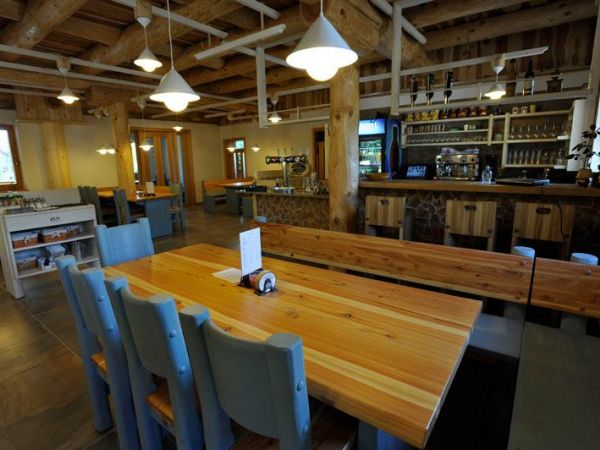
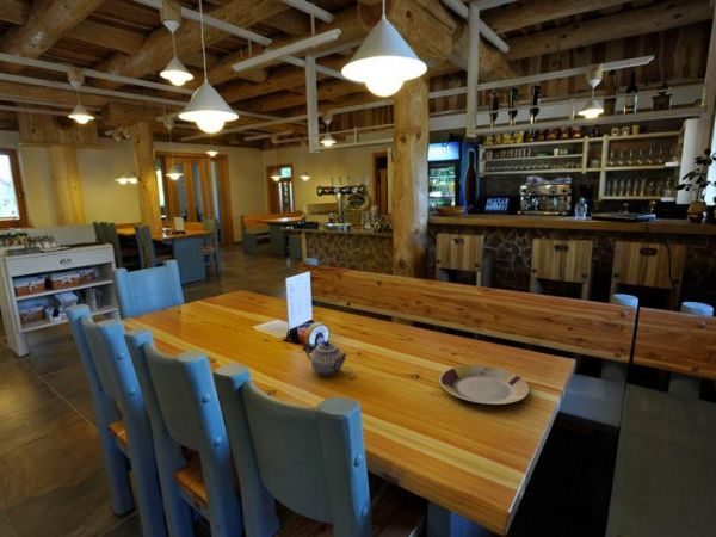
+ teapot [304,340,350,377]
+ plate [439,364,530,406]
